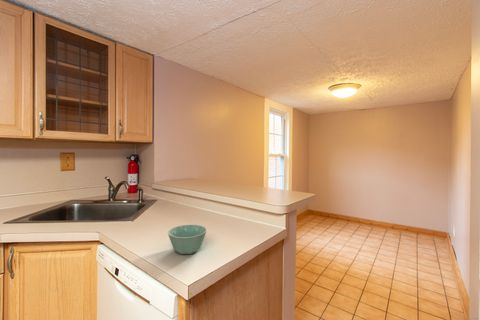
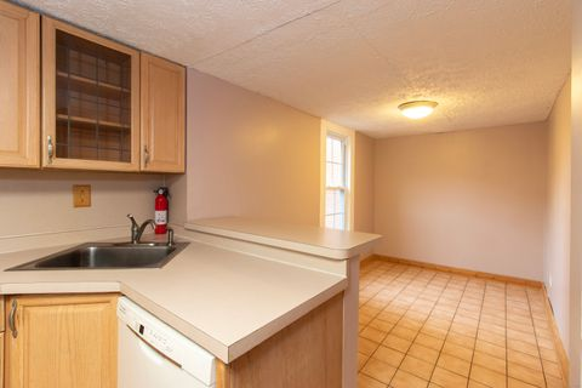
- bowl [167,224,208,255]
